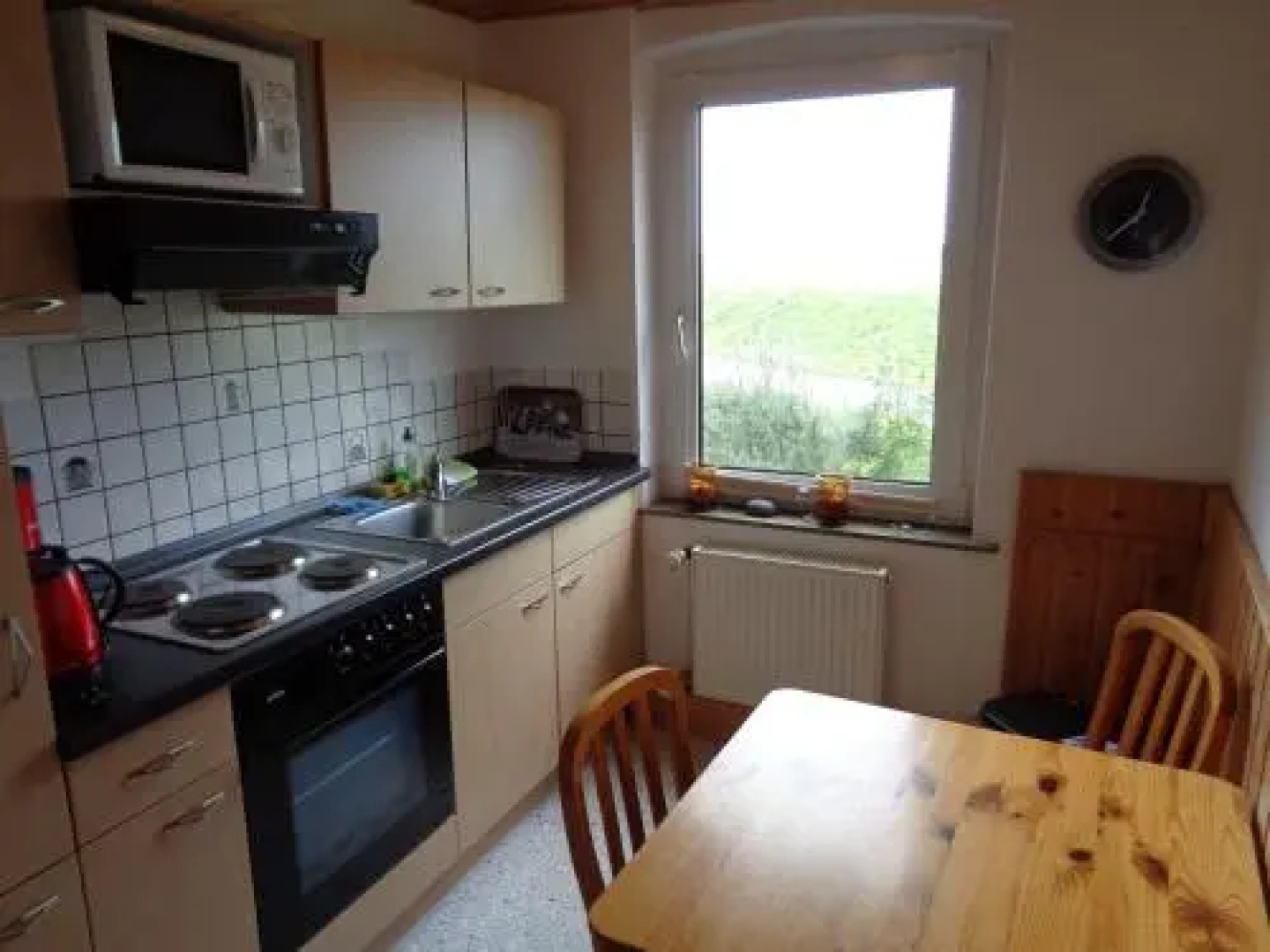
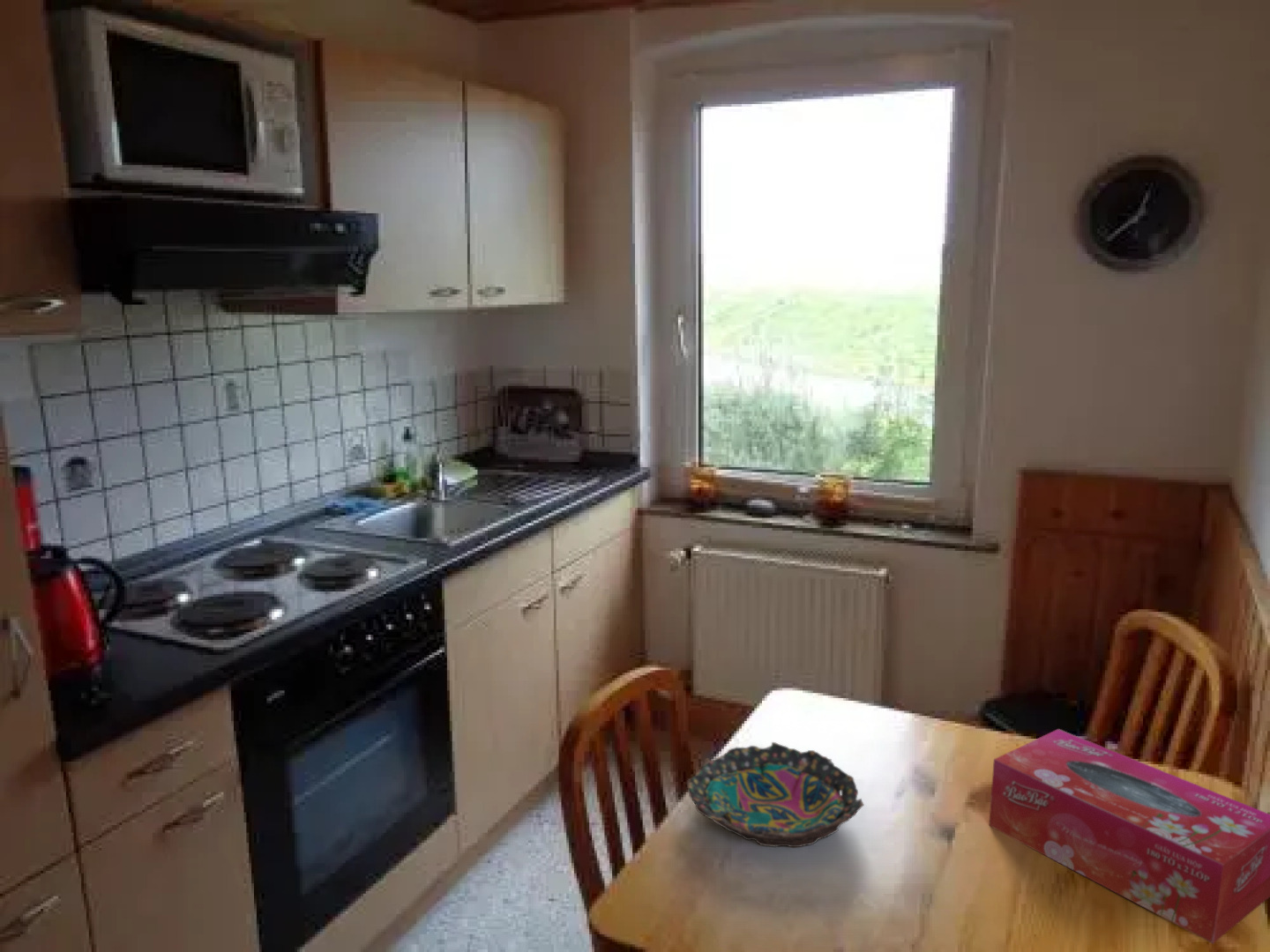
+ bowl [685,741,865,848]
+ tissue box [988,728,1270,944]
